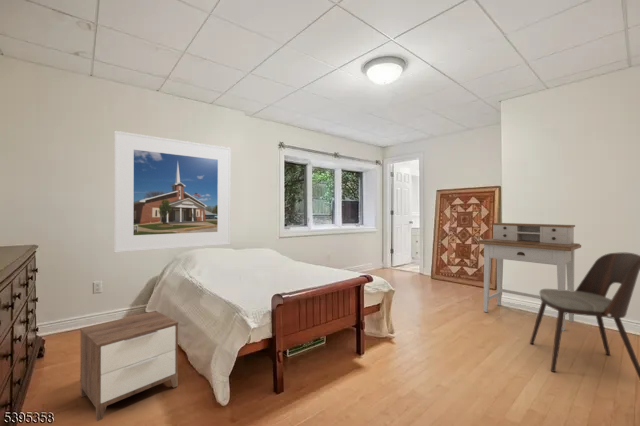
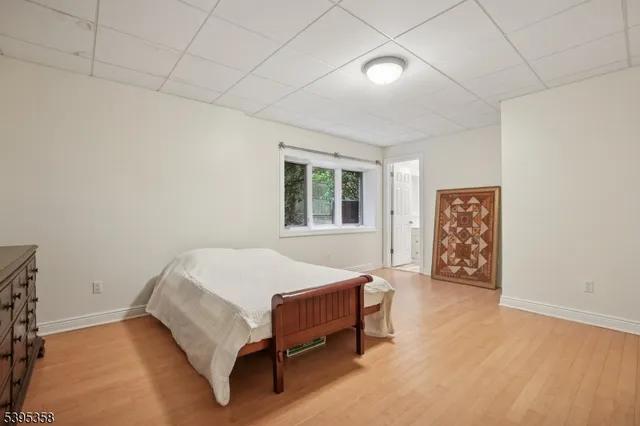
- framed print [113,130,232,253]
- nightstand [79,310,179,422]
- dining chair [529,251,640,380]
- desk [477,222,582,332]
